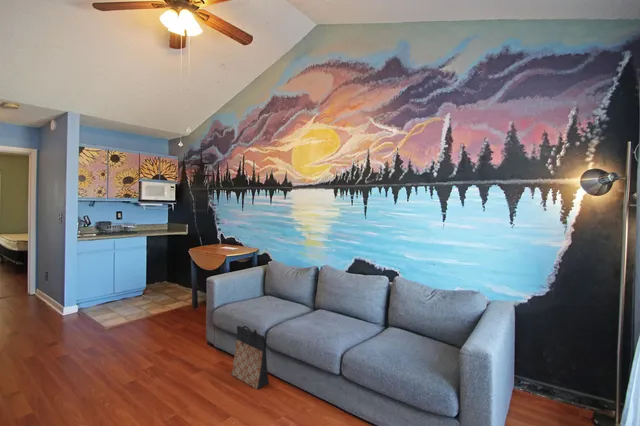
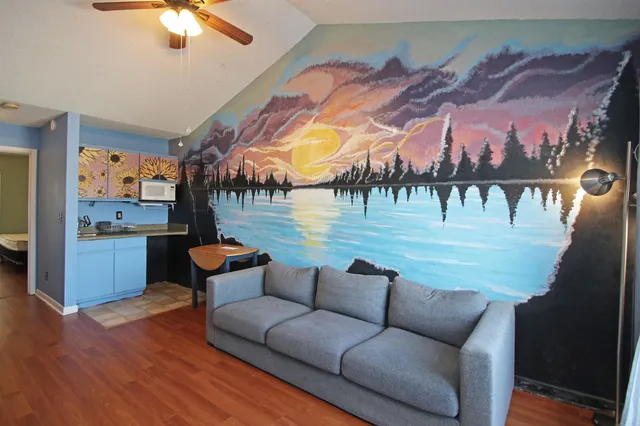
- bag [230,325,270,390]
